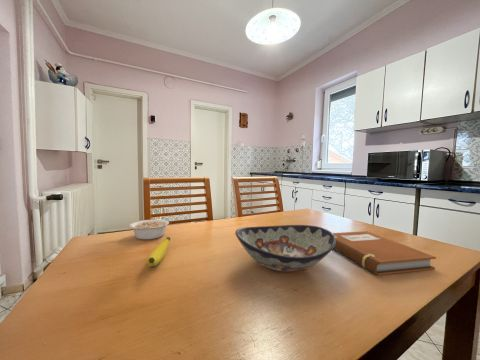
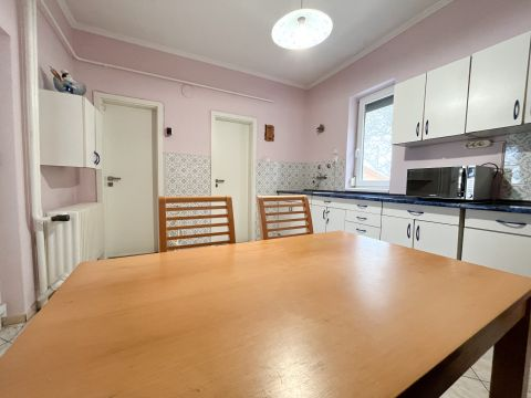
- notebook [332,230,437,276]
- decorative bowl [234,224,336,273]
- legume [129,219,173,241]
- banana [145,236,171,267]
